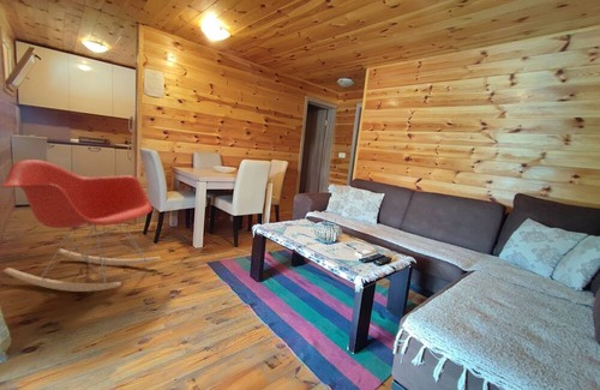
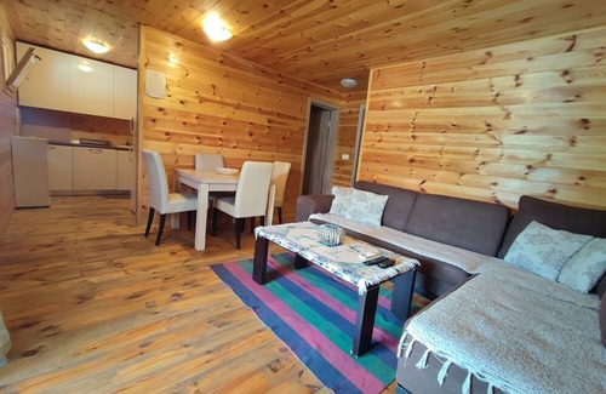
- armchair [0,158,162,293]
